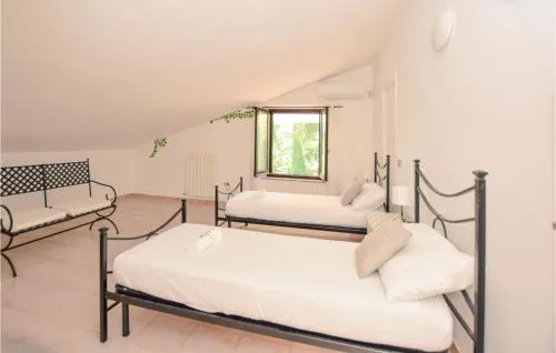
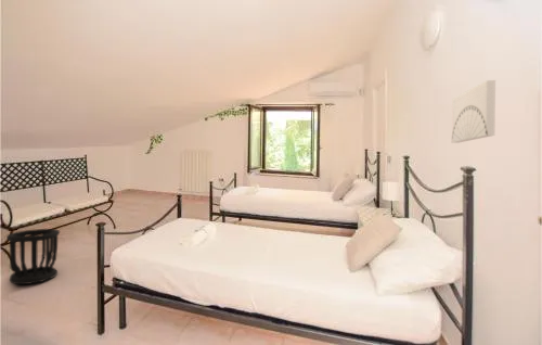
+ wastebasket [5,228,61,285]
+ wall art [451,79,496,144]
